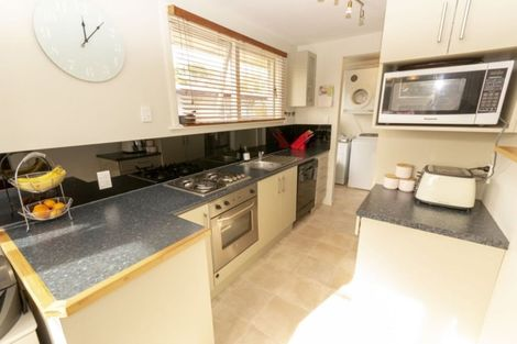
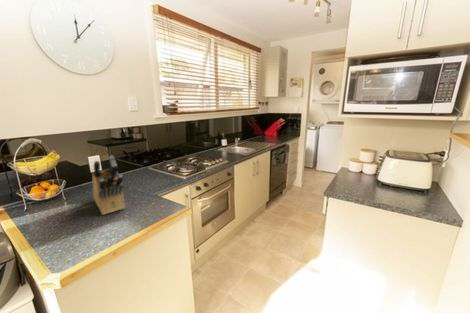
+ knife block [91,155,126,216]
